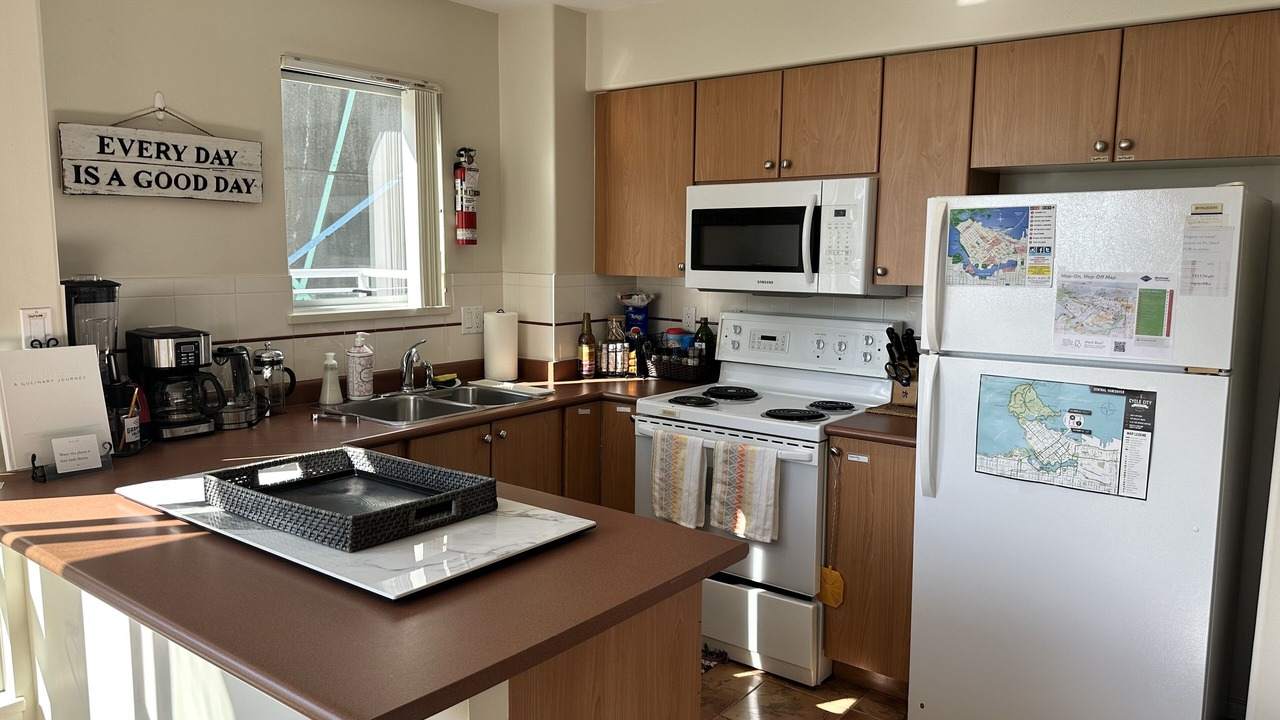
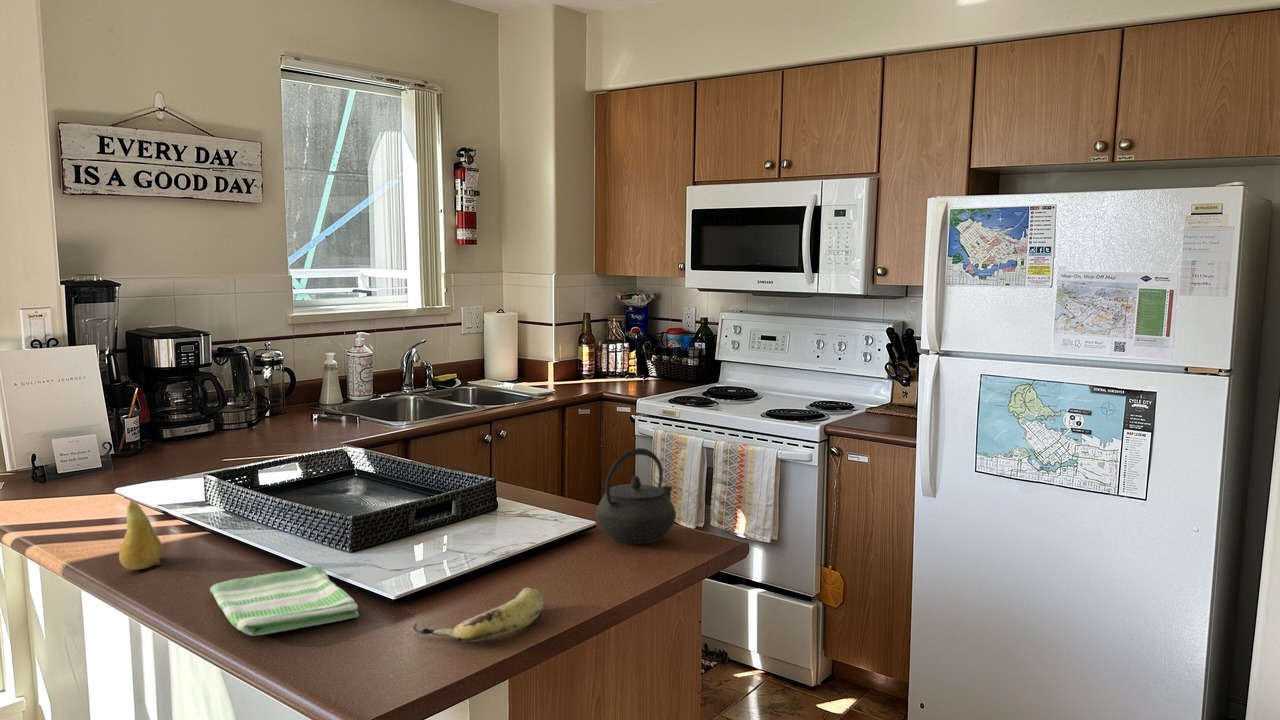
+ fruit [413,586,545,643]
+ fruit [118,500,163,571]
+ kettle [595,447,677,545]
+ dish towel [209,564,360,637]
